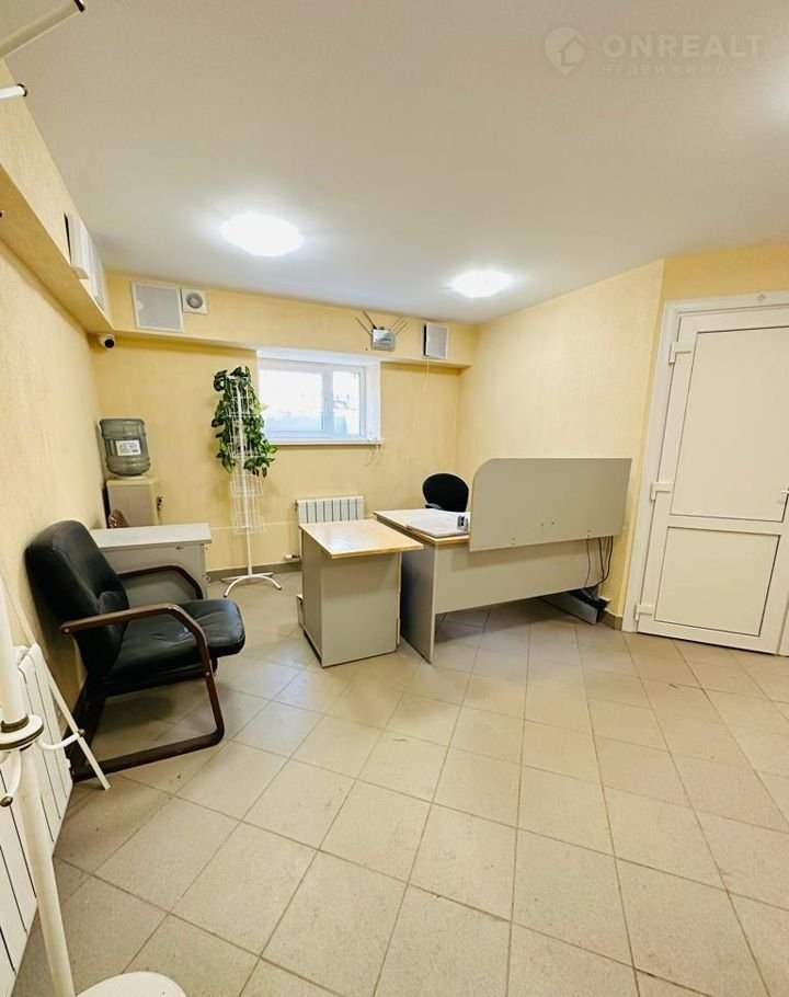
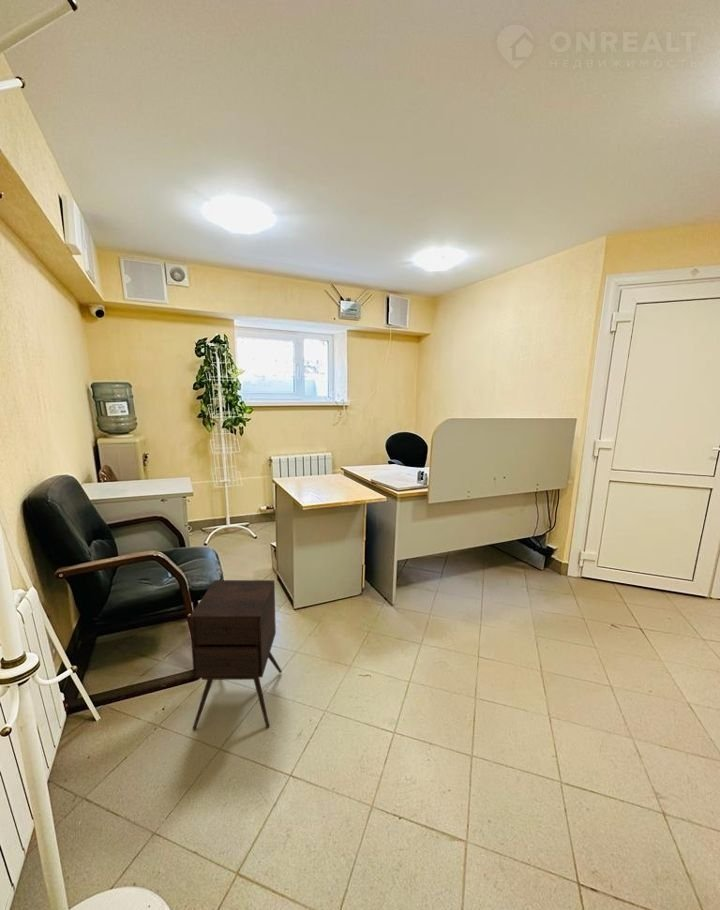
+ side table [189,579,283,731]
